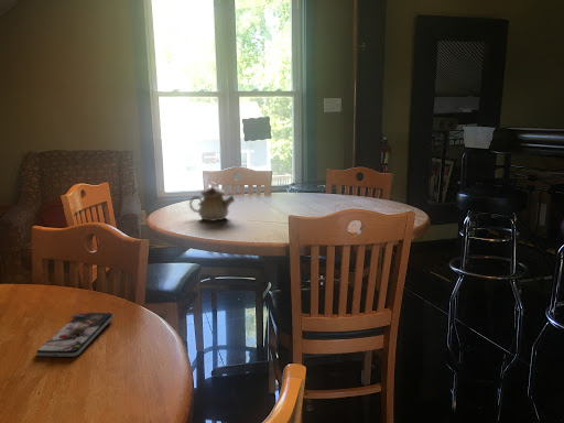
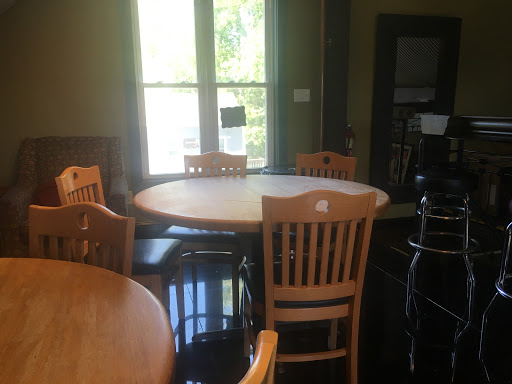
- smartphone [35,312,115,358]
- teapot [188,182,236,223]
